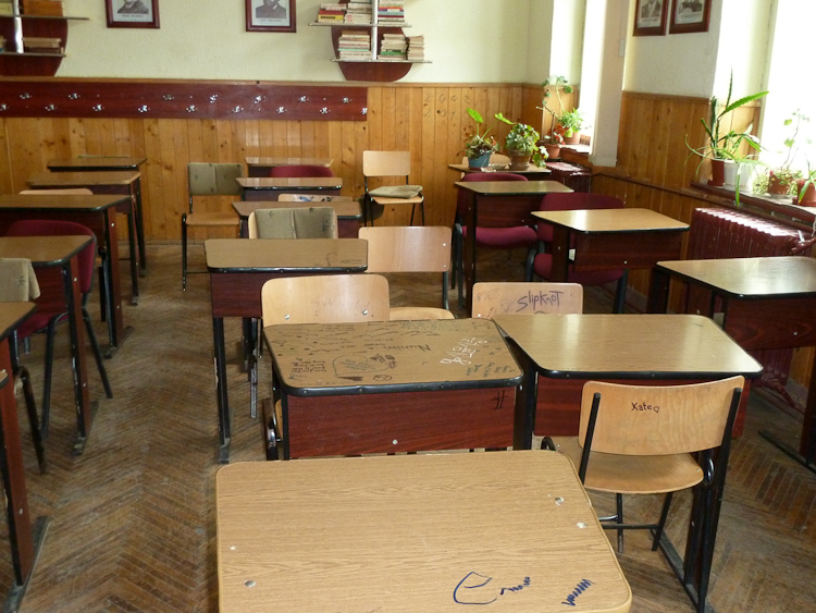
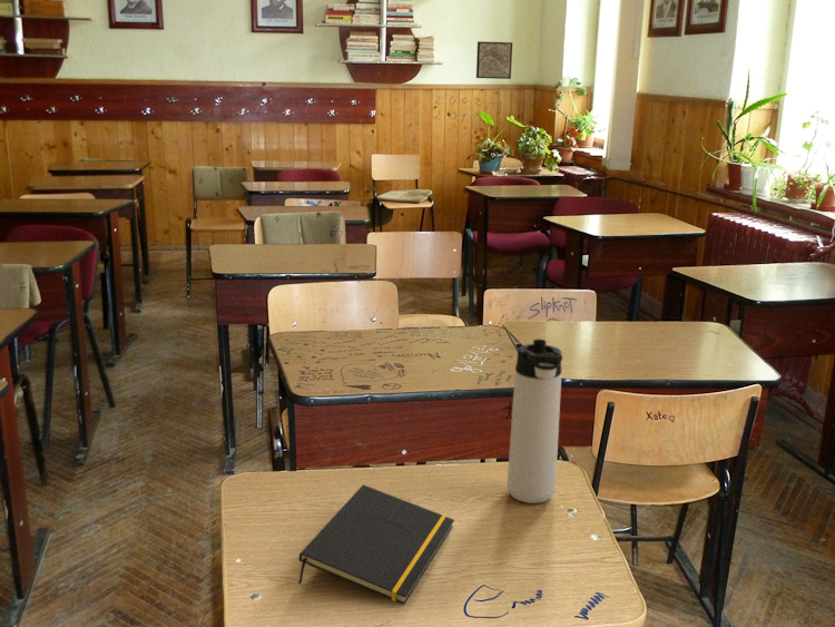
+ wall art [475,40,513,80]
+ thermos bottle [507,339,563,504]
+ notepad [297,483,455,606]
